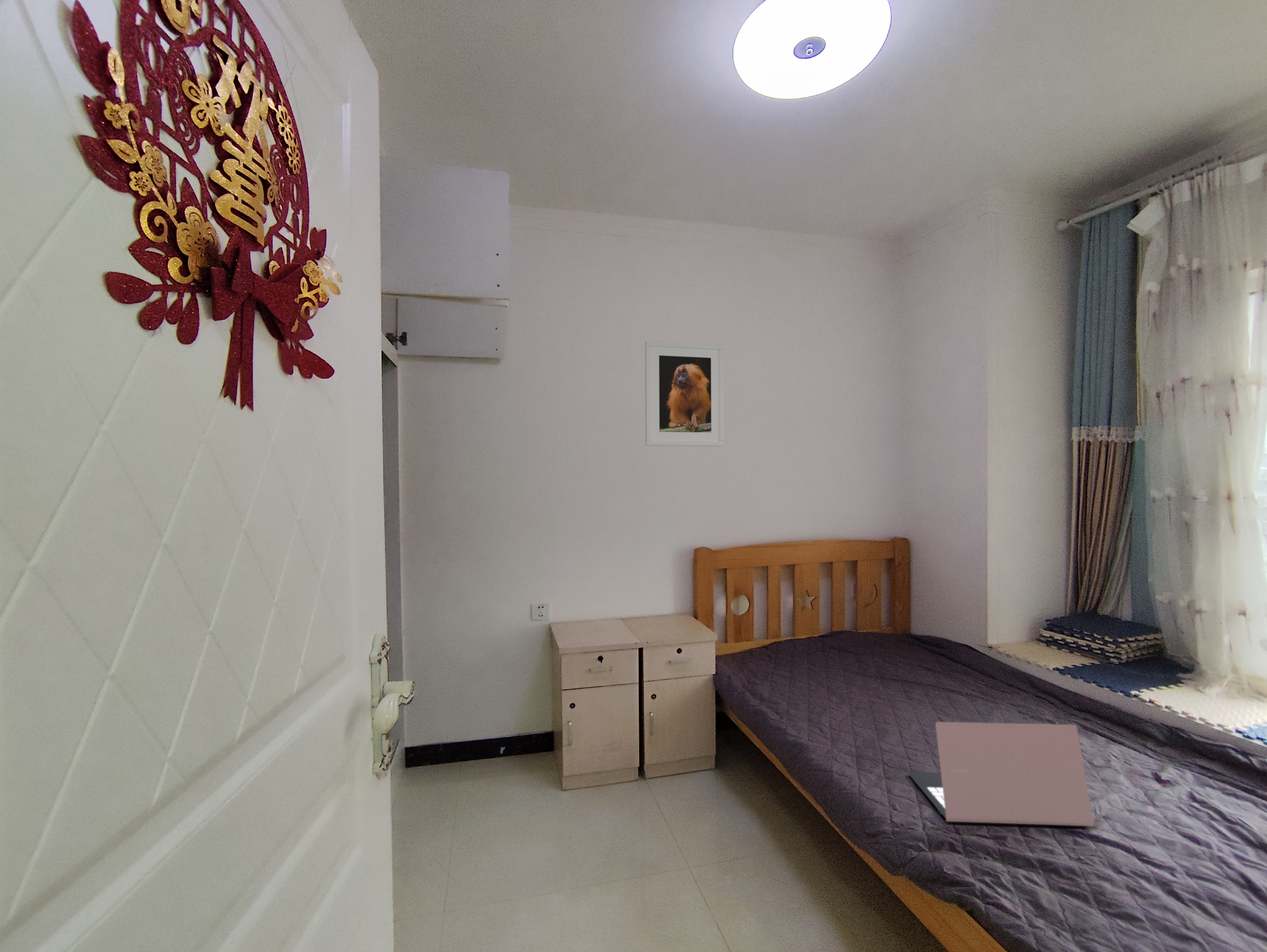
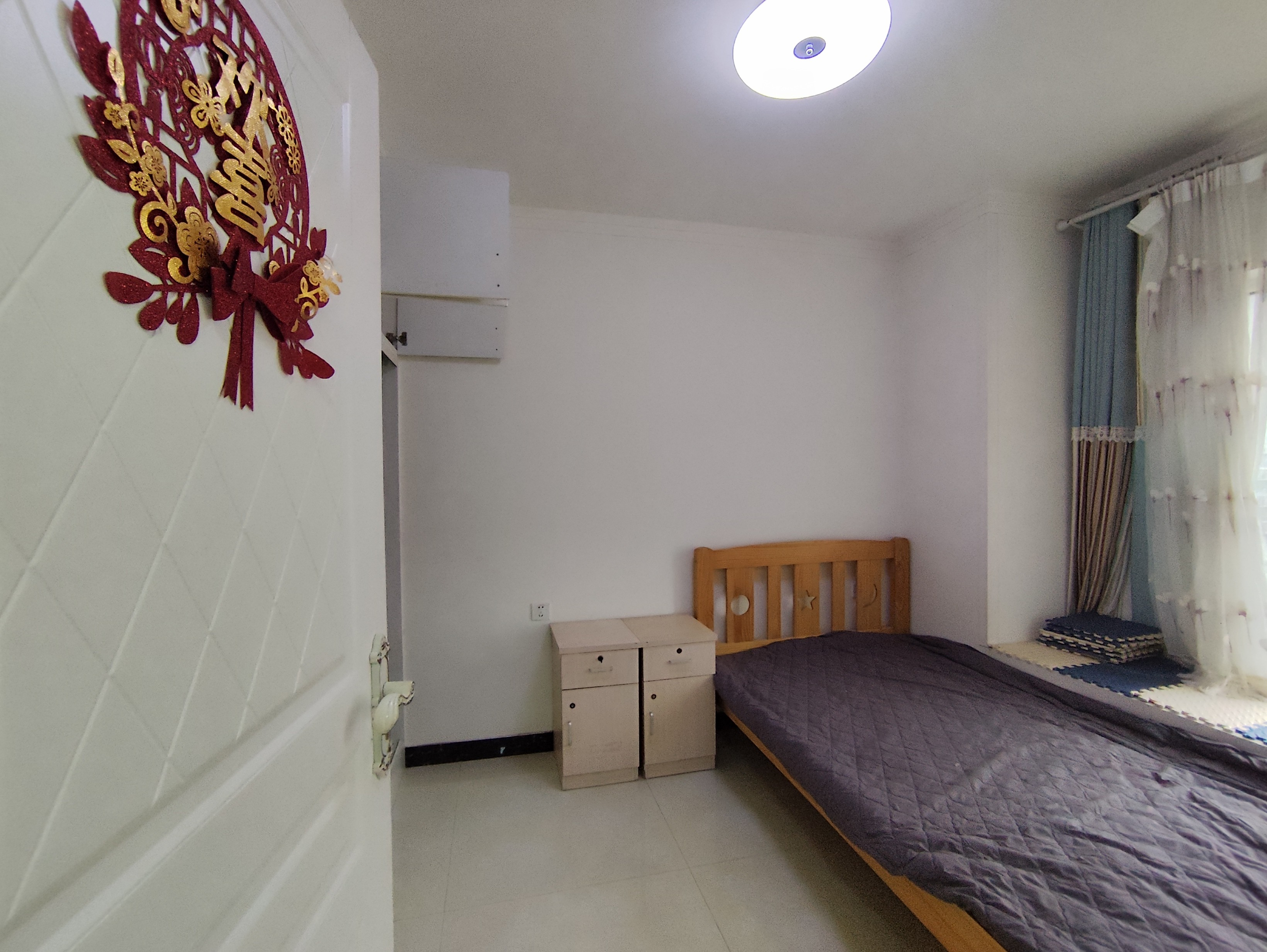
- laptop [908,721,1094,827]
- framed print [645,340,725,447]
